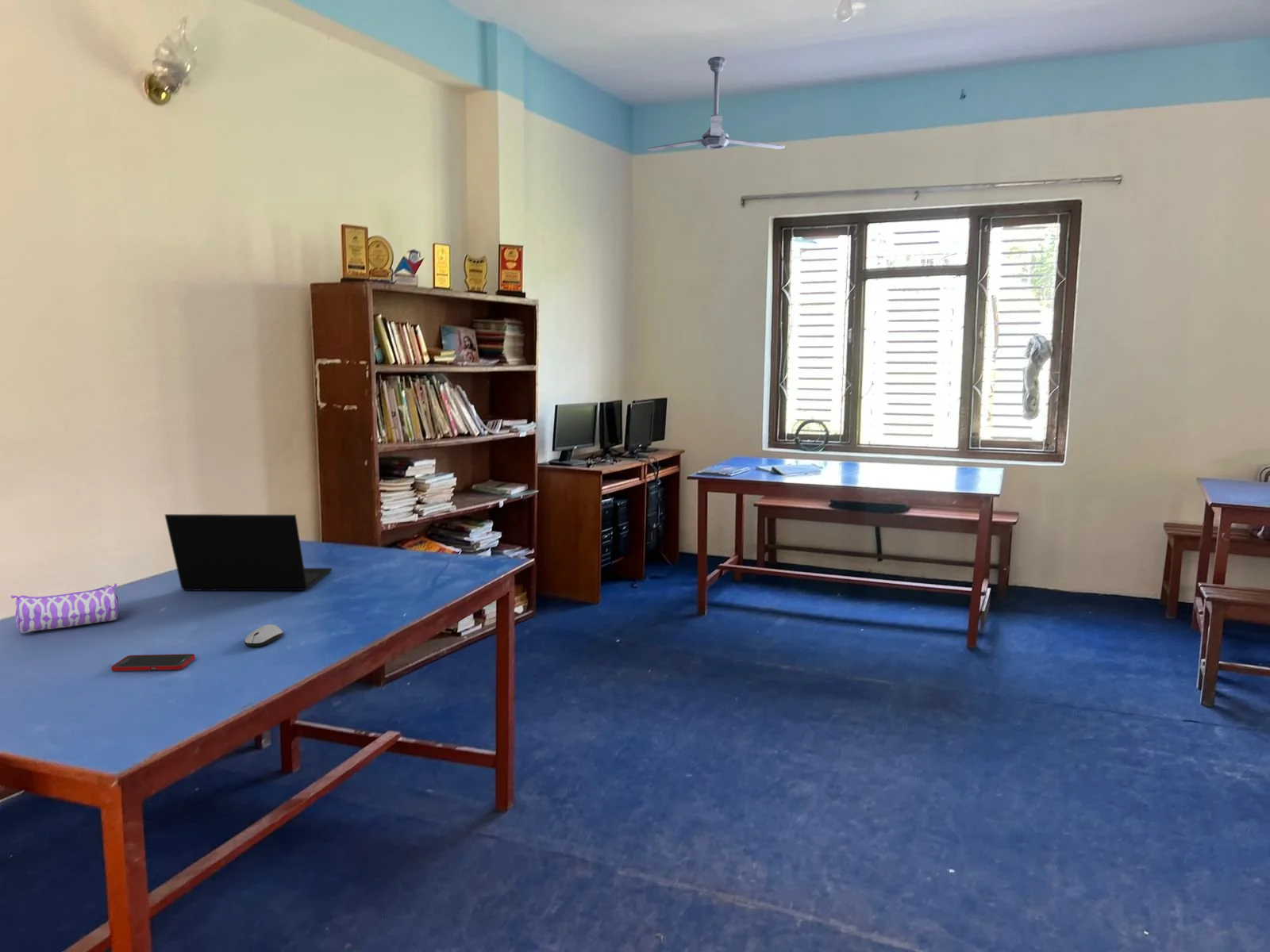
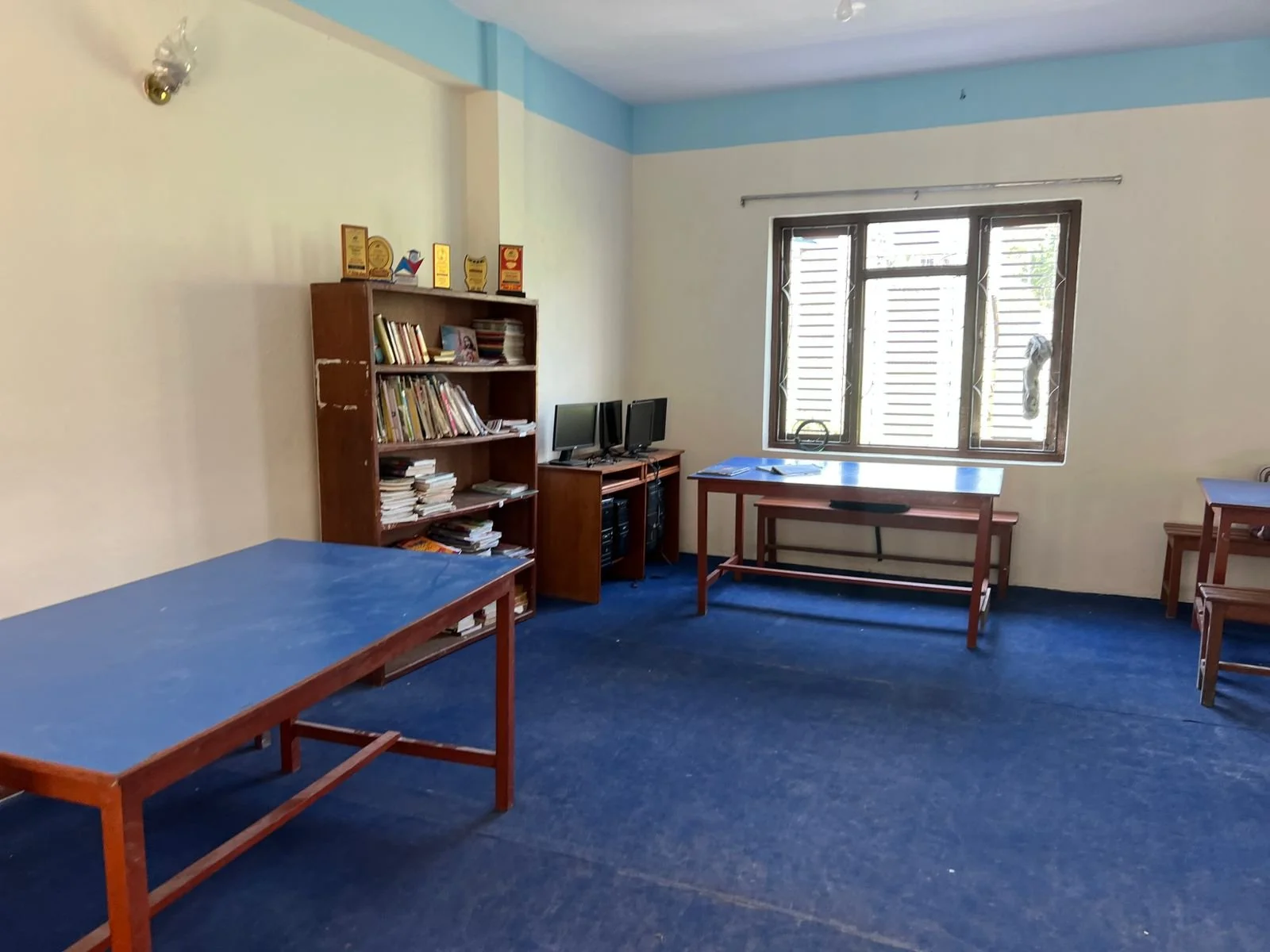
- cell phone [110,653,196,672]
- pencil case [10,582,119,634]
- laptop [164,513,333,591]
- ceiling fan [647,56,786,152]
- computer mouse [244,624,283,647]
